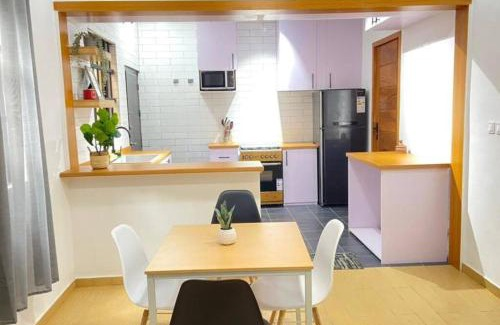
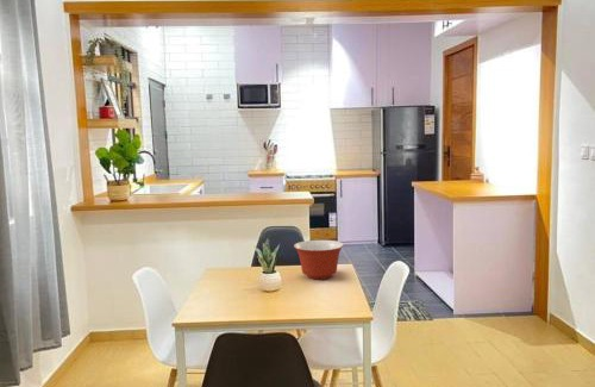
+ mixing bowl [293,239,345,281]
